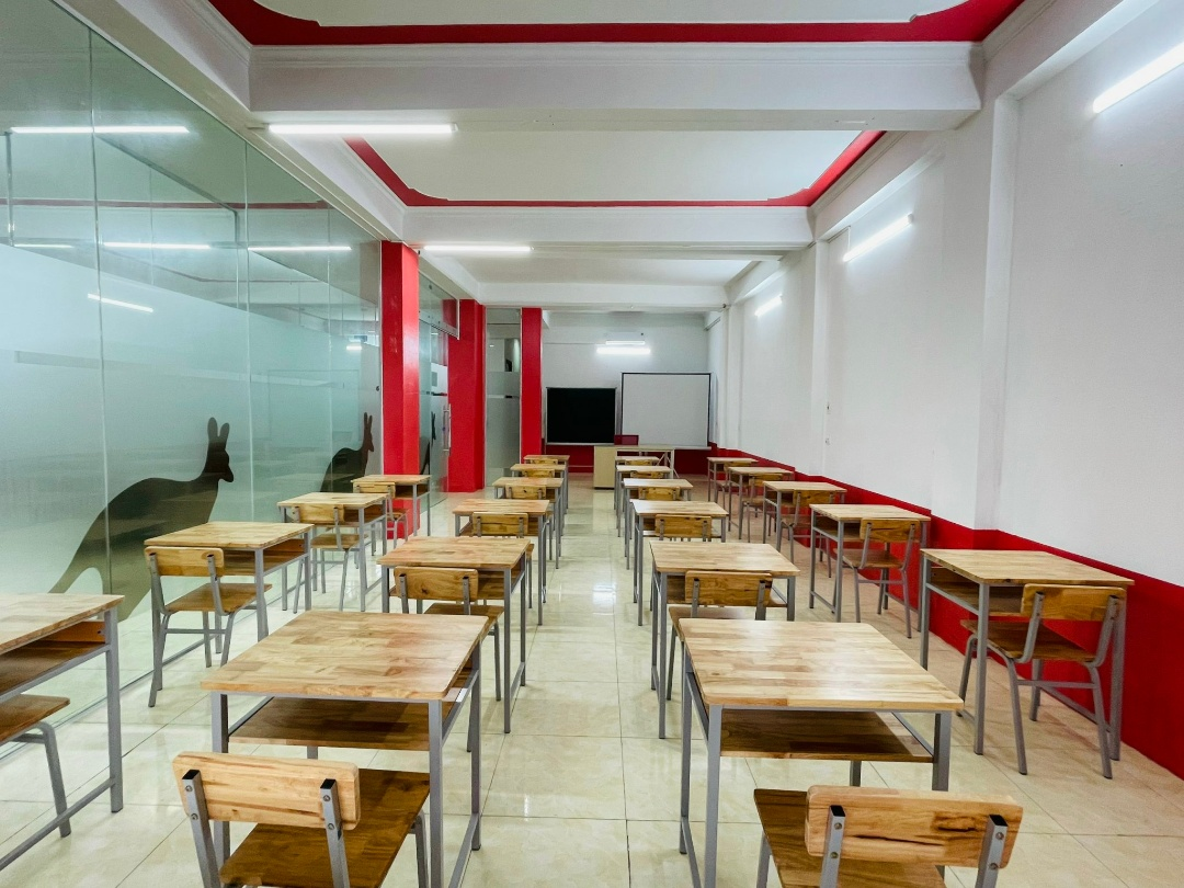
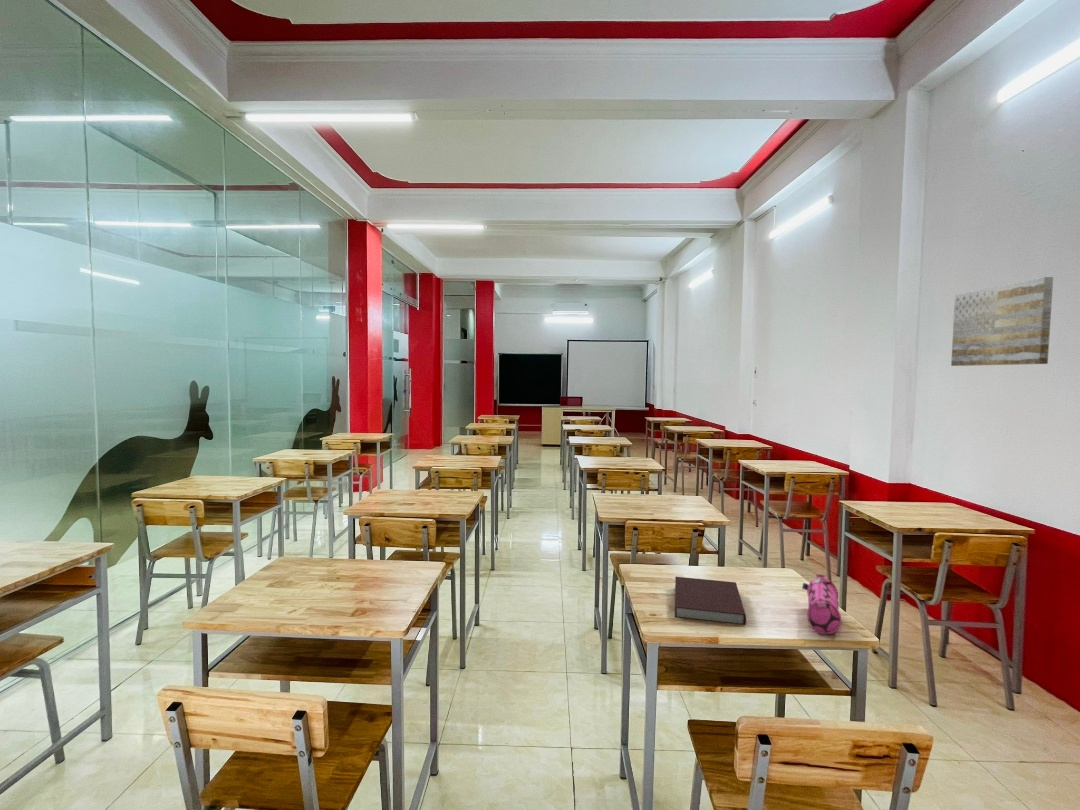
+ pencil case [801,573,842,635]
+ wall art [950,276,1054,367]
+ notebook [674,576,747,626]
